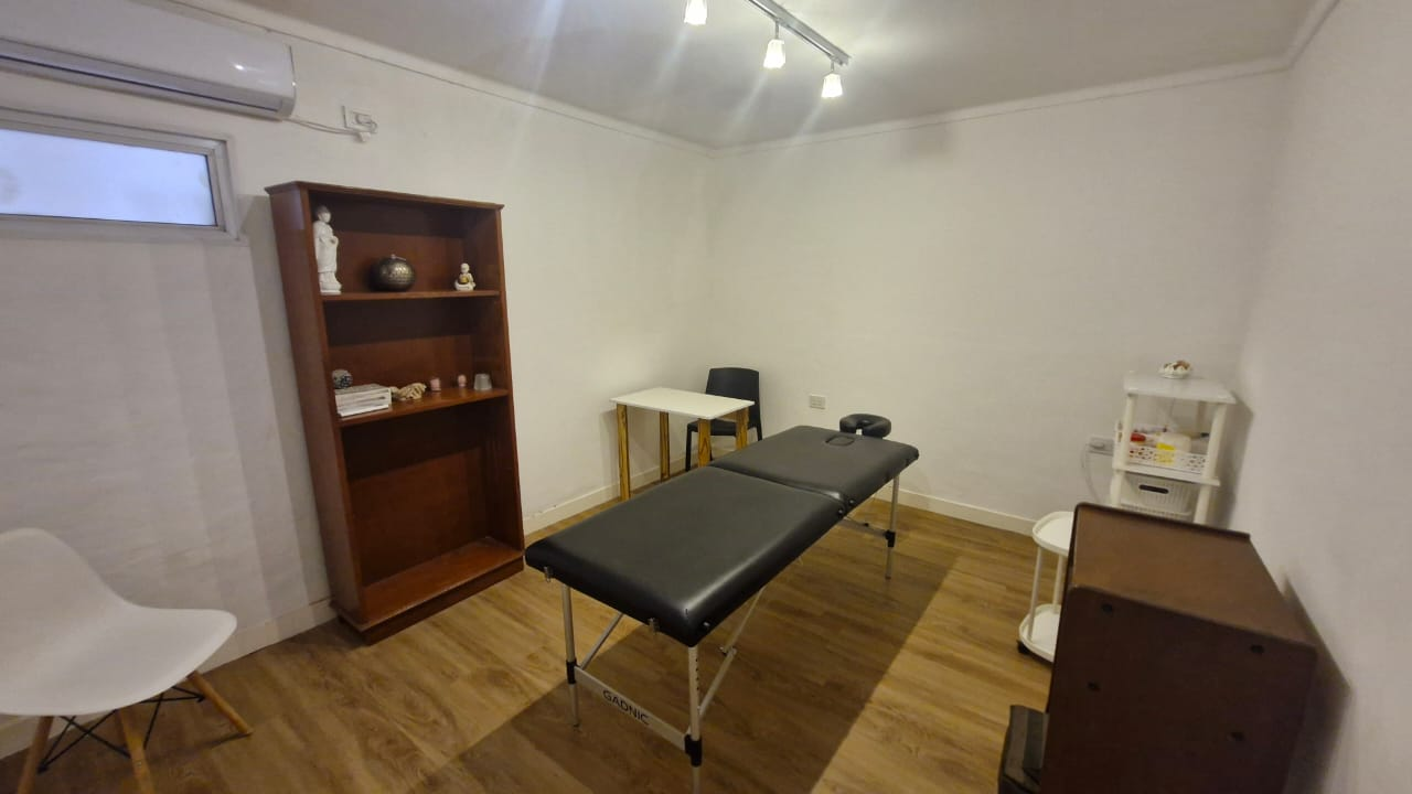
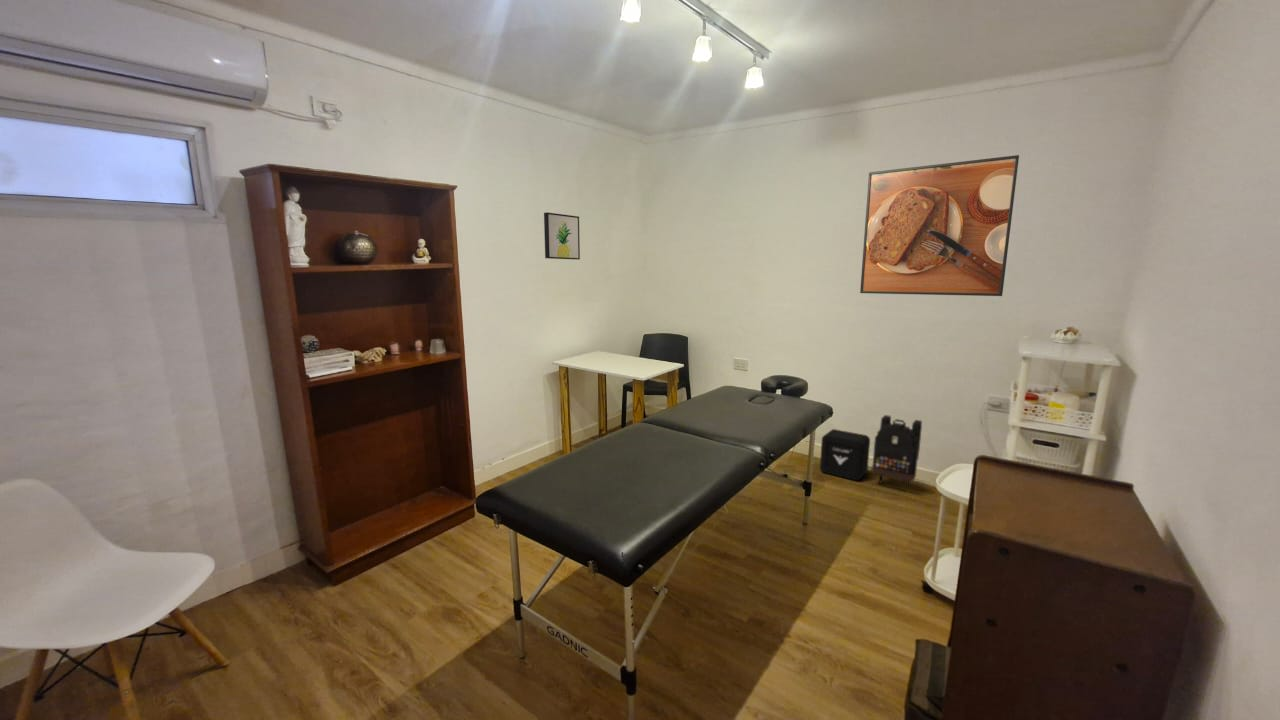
+ air purifier [819,428,871,481]
+ backpack [870,414,923,487]
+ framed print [859,154,1020,297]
+ wall art [543,211,581,261]
